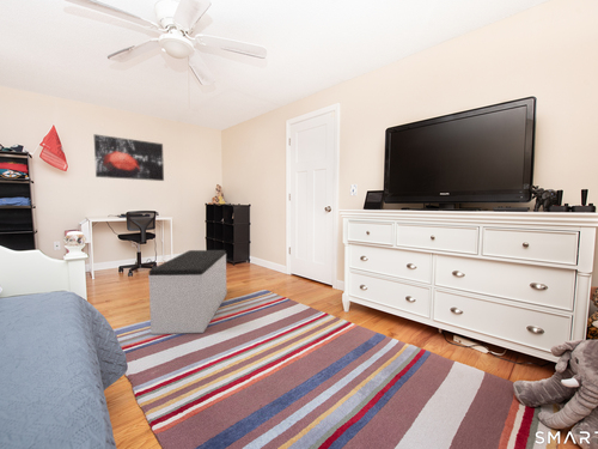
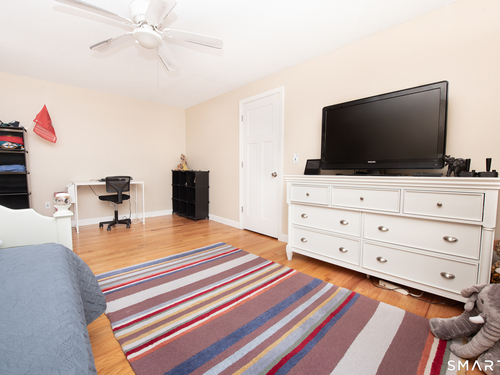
- wall art [93,133,165,182]
- bench [147,249,227,335]
